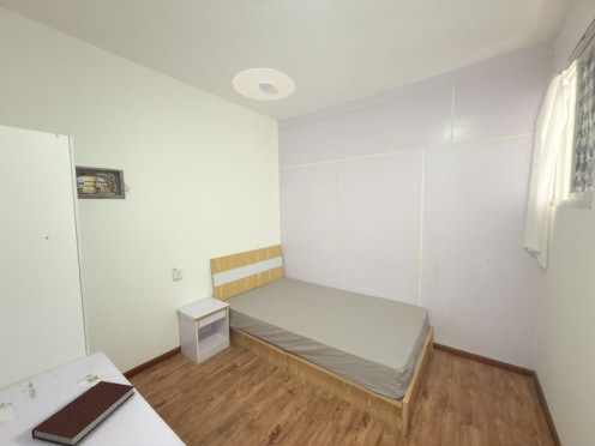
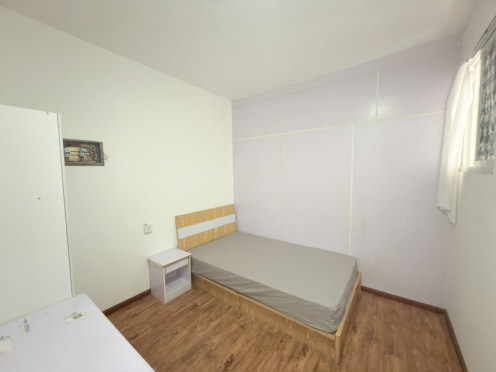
- ceiling light [232,67,296,102]
- notebook [30,380,137,446]
